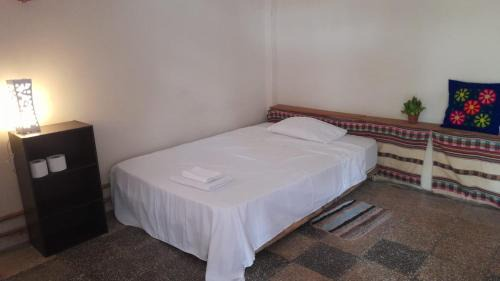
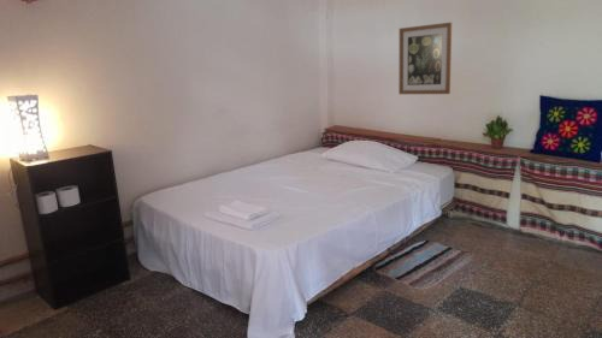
+ wall art [397,22,453,95]
